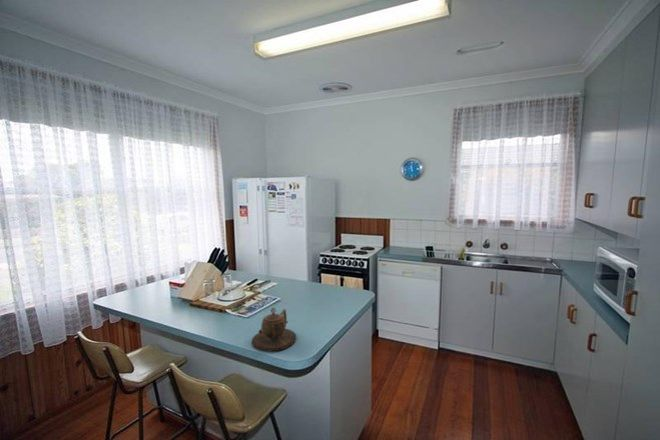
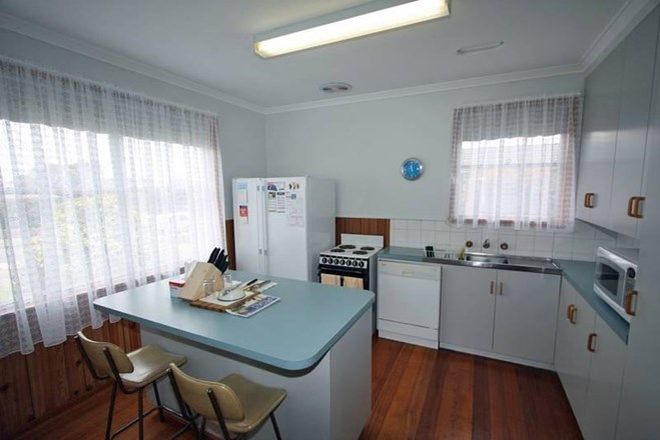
- teapot [251,307,297,353]
